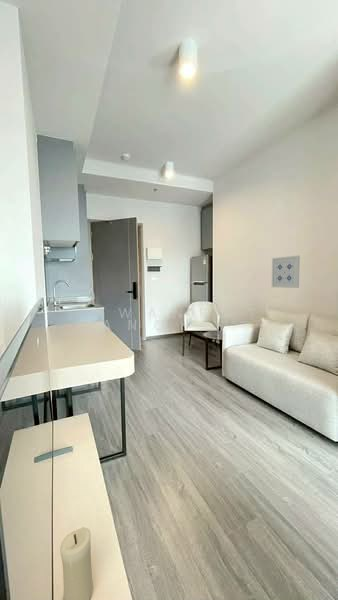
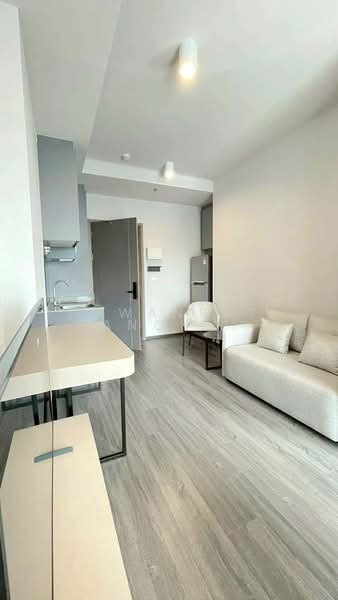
- wall art [271,255,301,289]
- candle [59,526,94,600]
